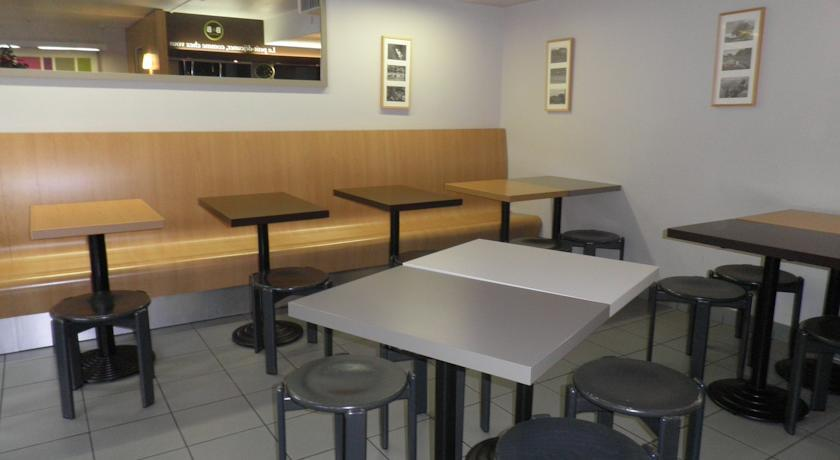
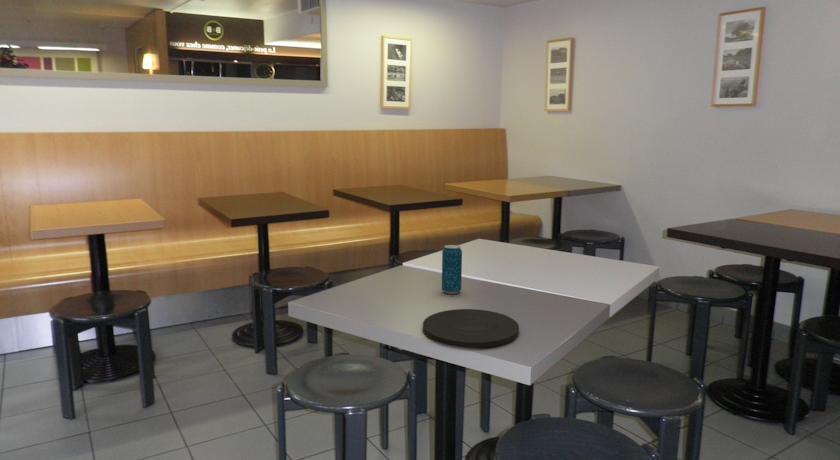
+ plate [422,308,520,349]
+ beverage can [441,244,463,295]
